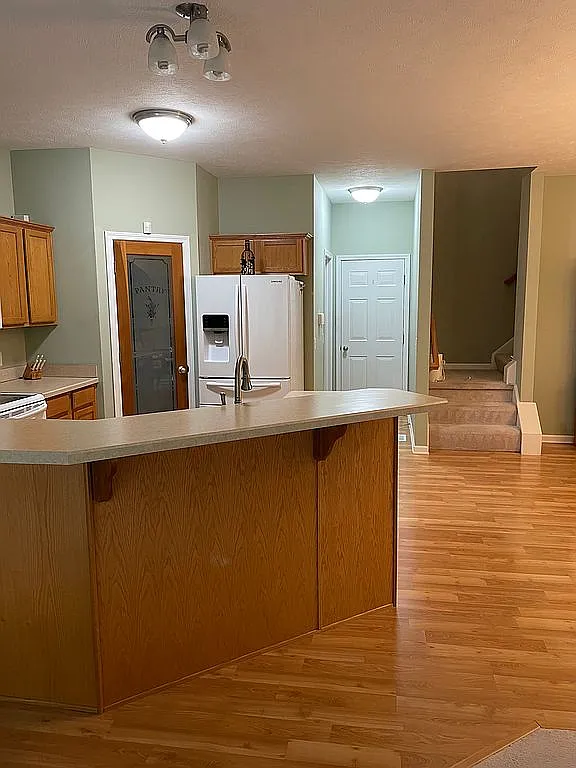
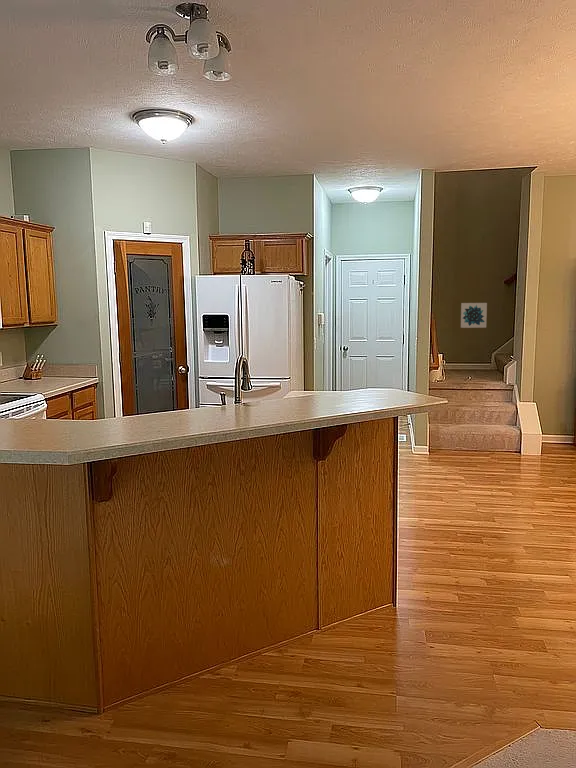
+ wall art [460,302,488,329]
